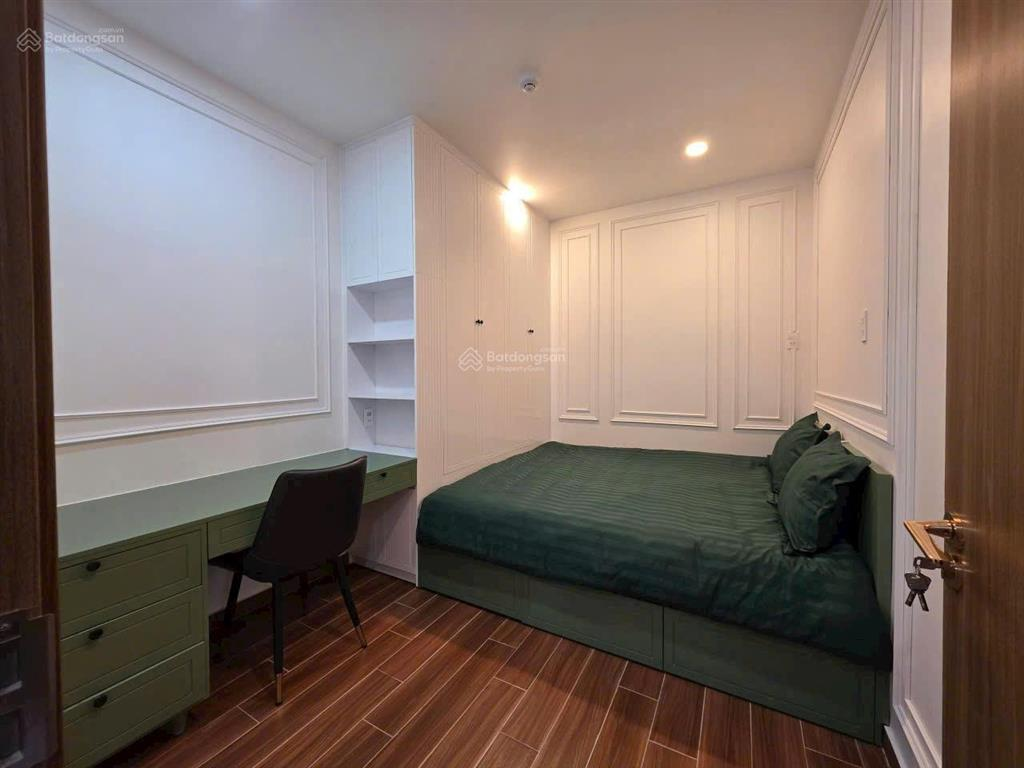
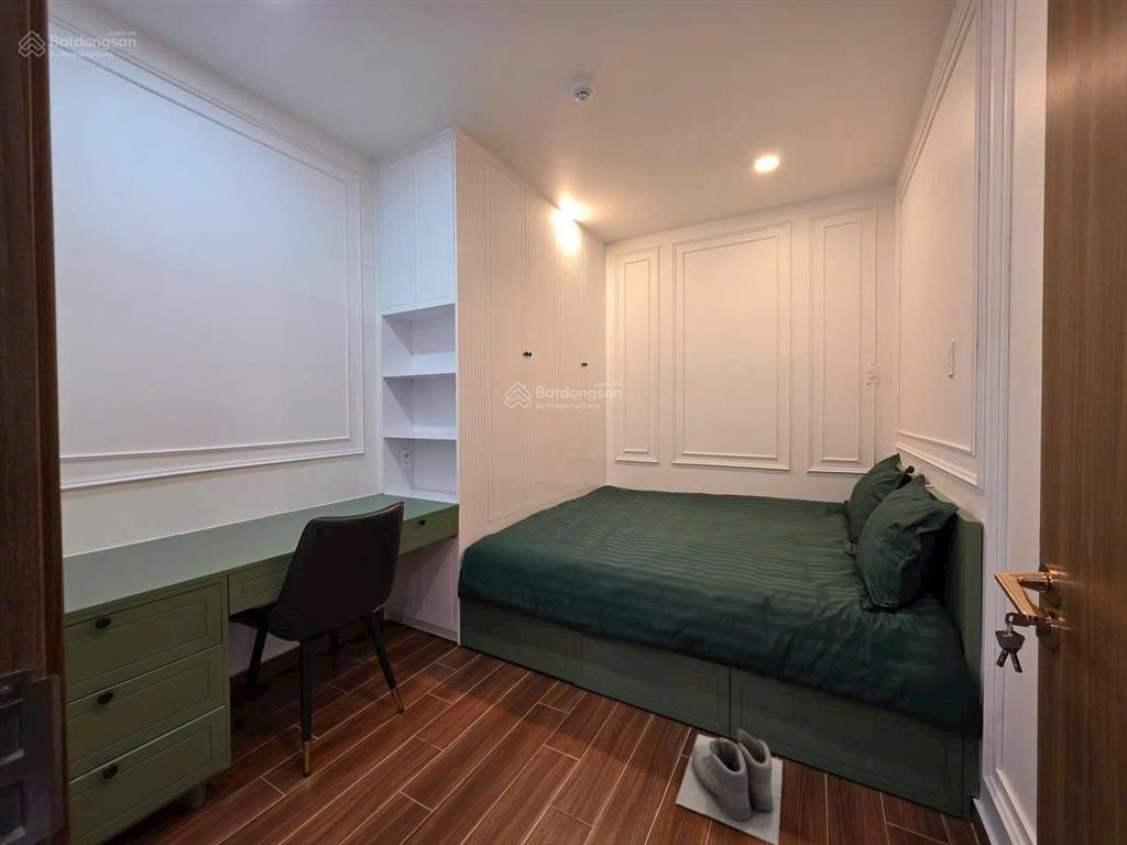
+ boots [675,728,784,845]
